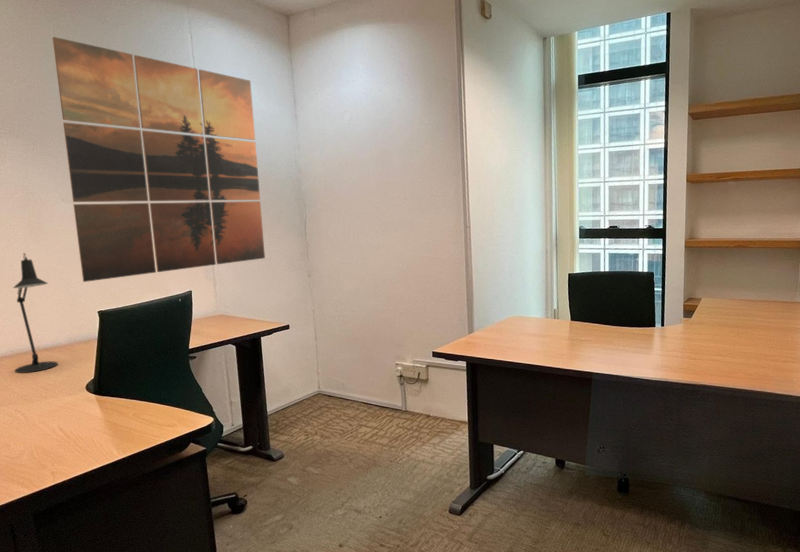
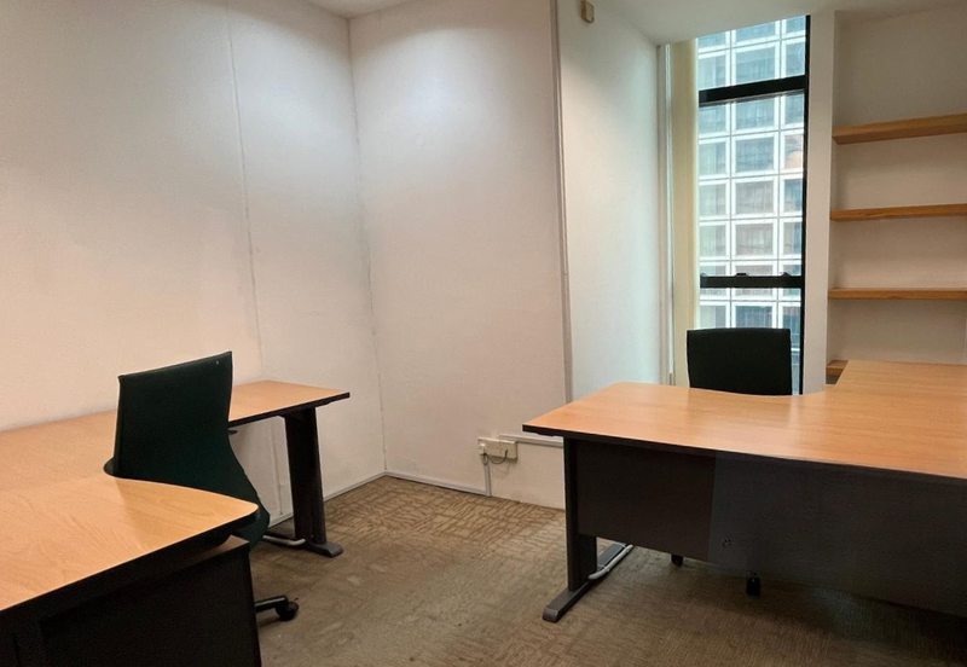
- wall art [52,36,266,283]
- desk lamp [12,252,59,374]
